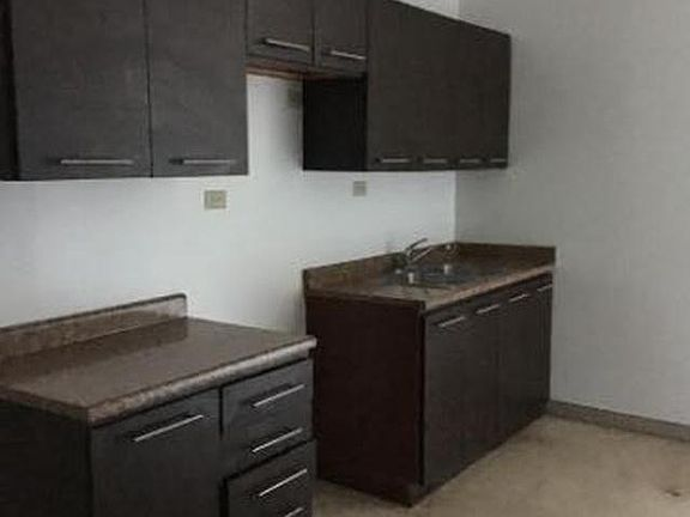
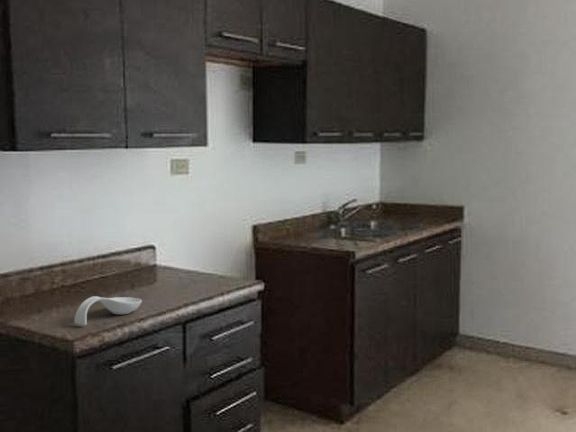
+ spoon rest [73,295,143,326]
